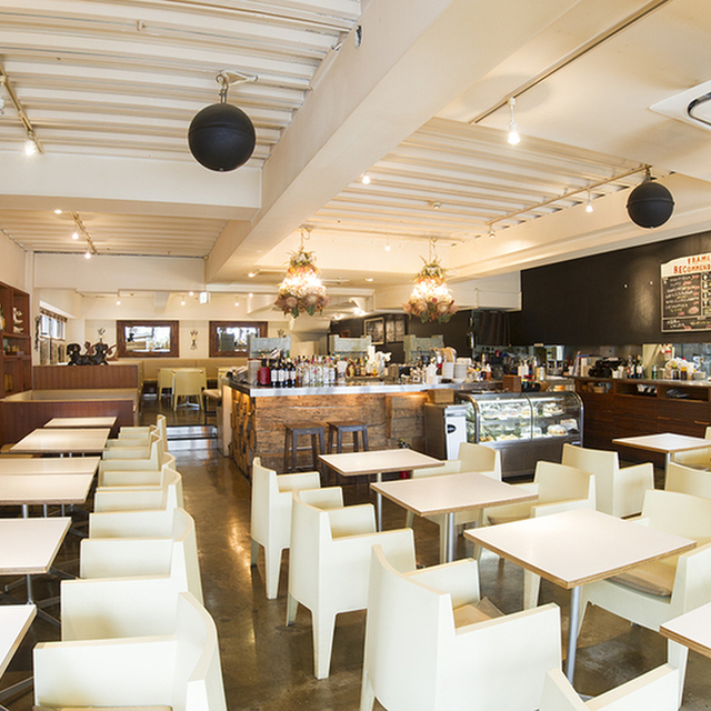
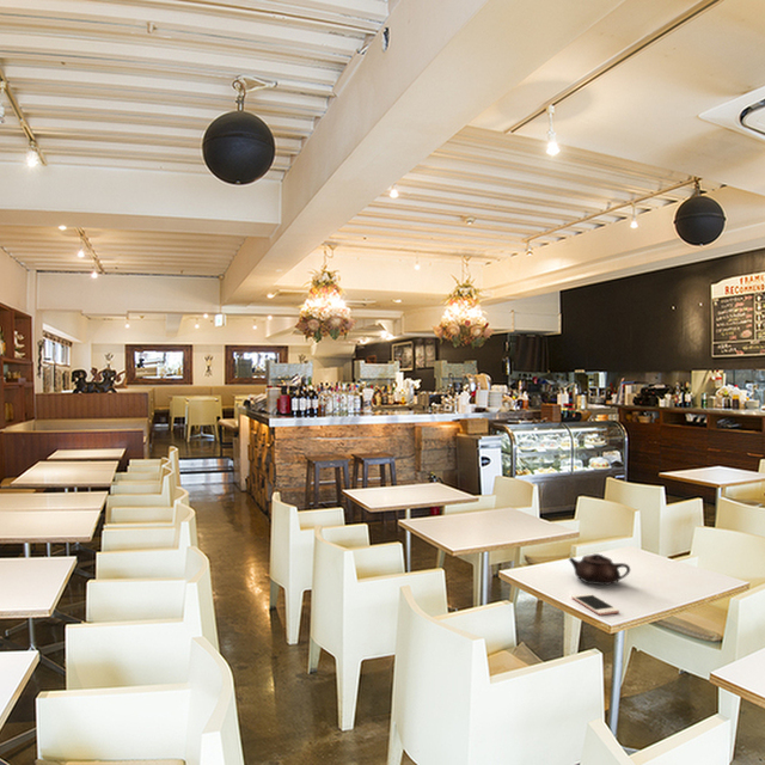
+ teapot [568,552,631,586]
+ cell phone [570,593,620,617]
